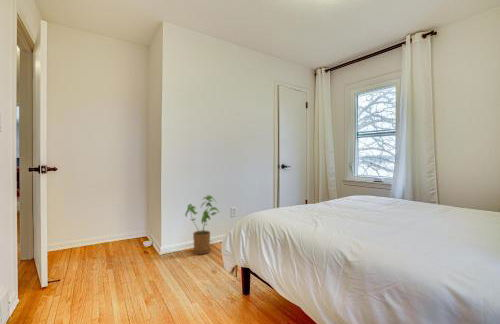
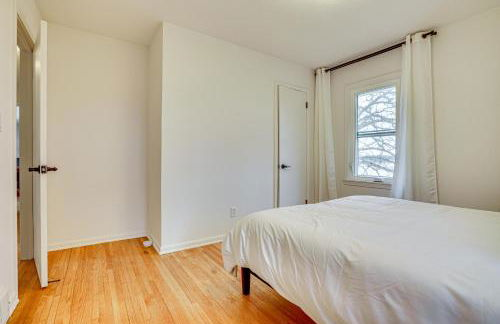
- house plant [184,194,221,255]
